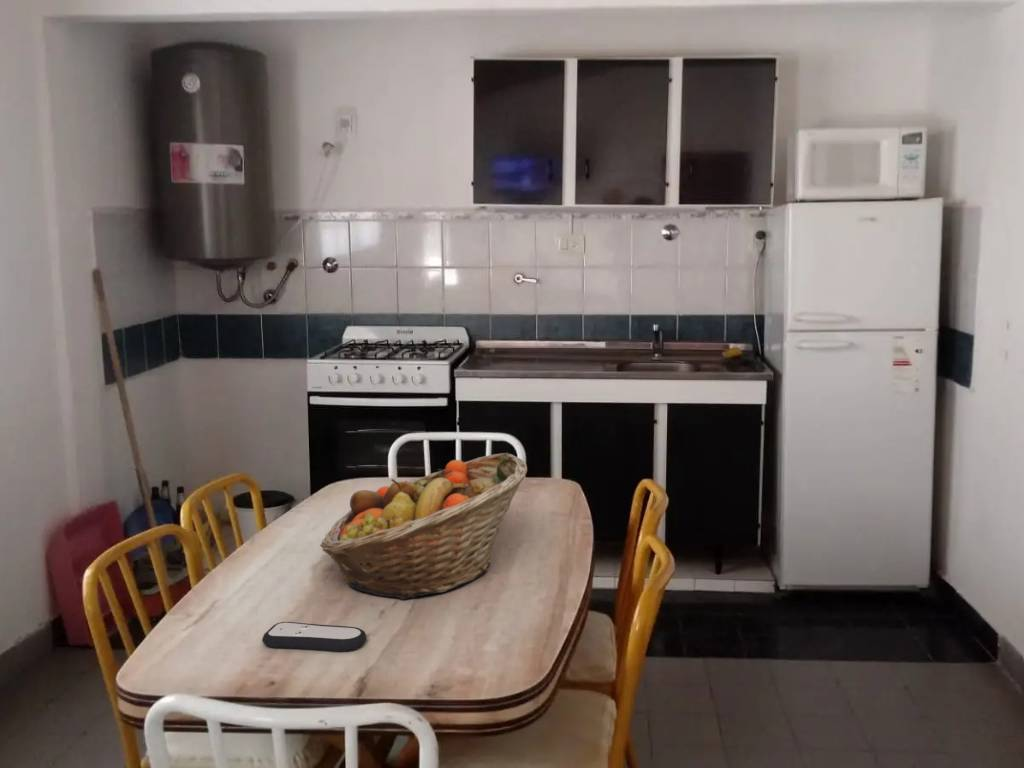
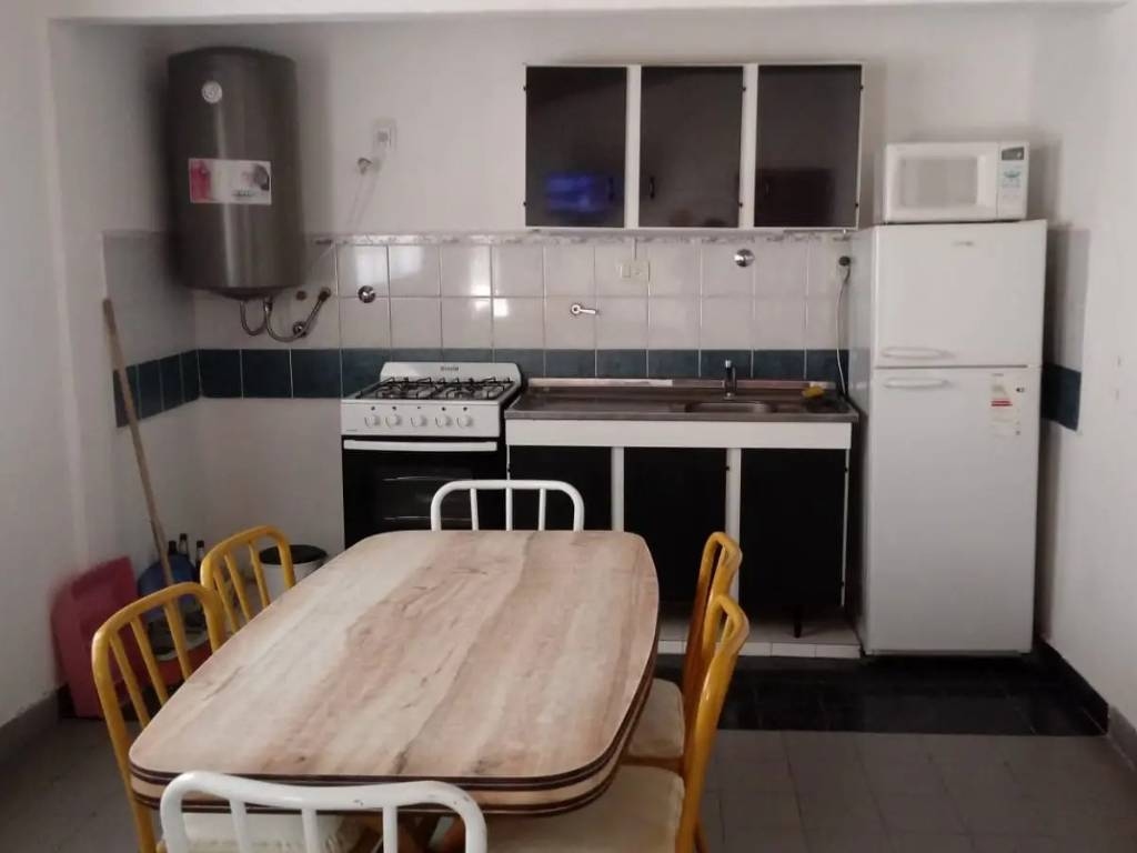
- remote control [261,621,367,652]
- fruit basket [319,452,528,600]
